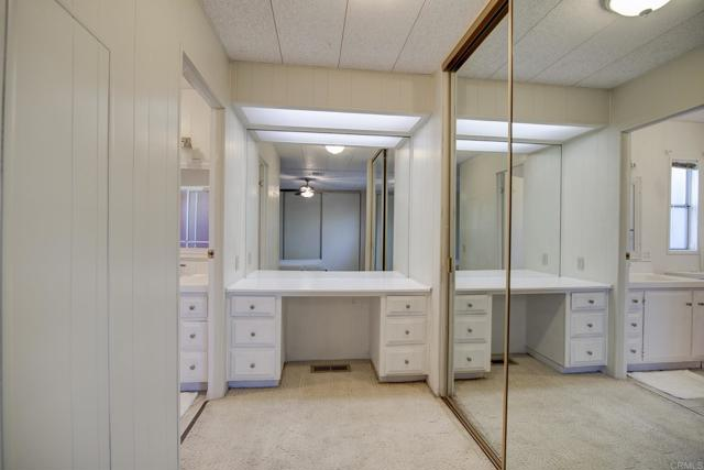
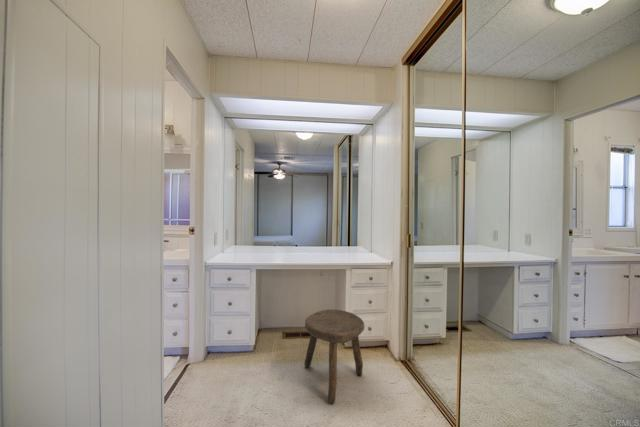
+ stool [303,309,365,404]
